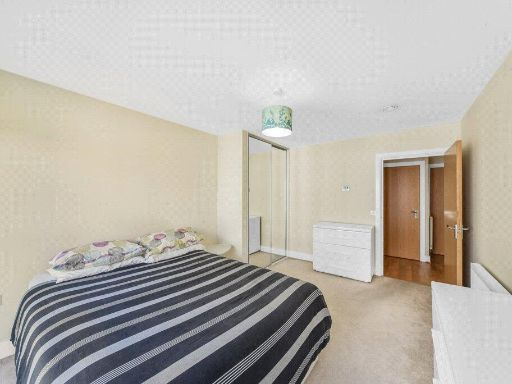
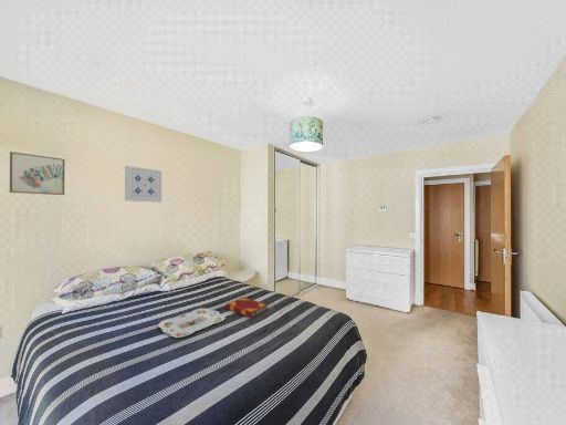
+ wall art [124,165,163,204]
+ wall art [9,151,65,196]
+ serving tray [157,308,227,339]
+ hardback book [224,297,270,319]
